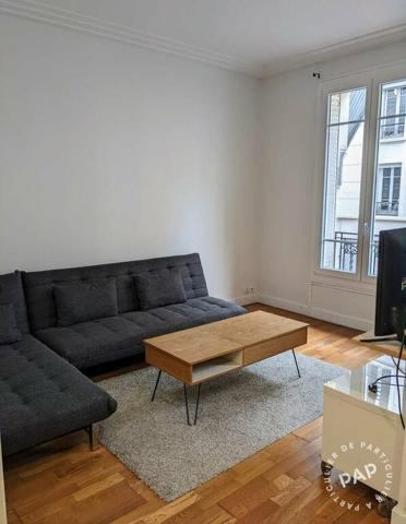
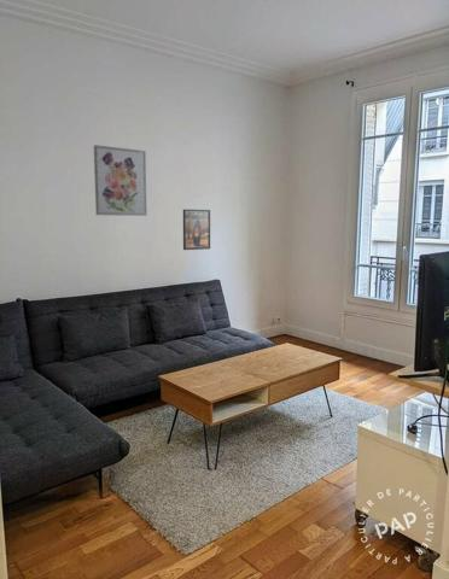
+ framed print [182,209,211,251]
+ wall art [93,144,148,217]
